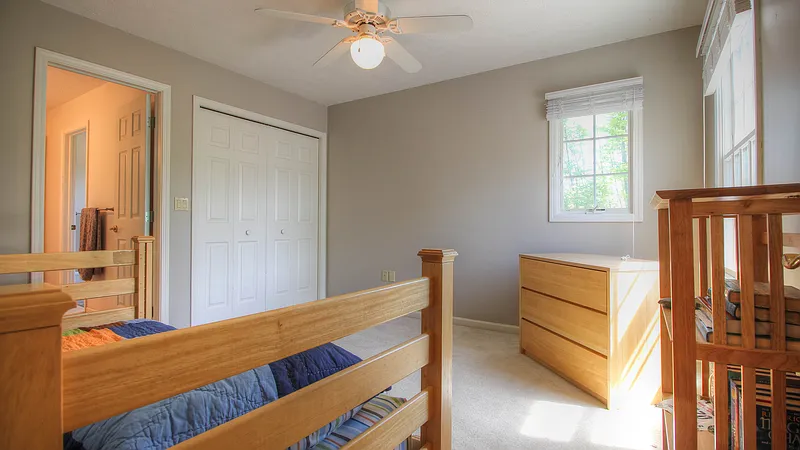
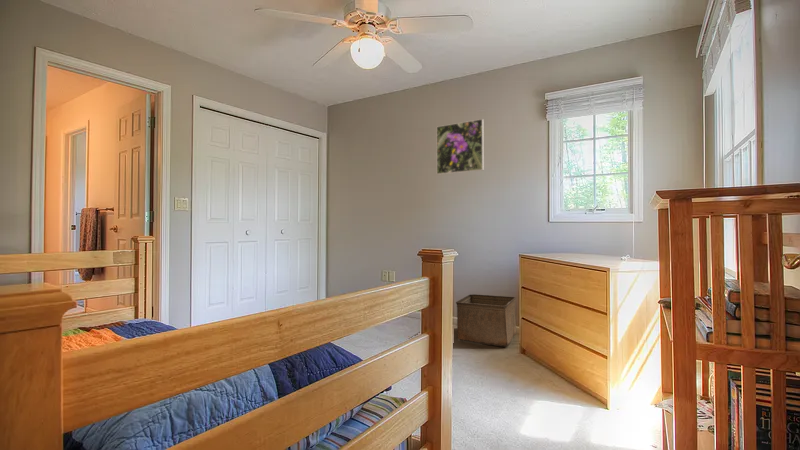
+ storage bin [455,293,518,348]
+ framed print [436,118,485,175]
